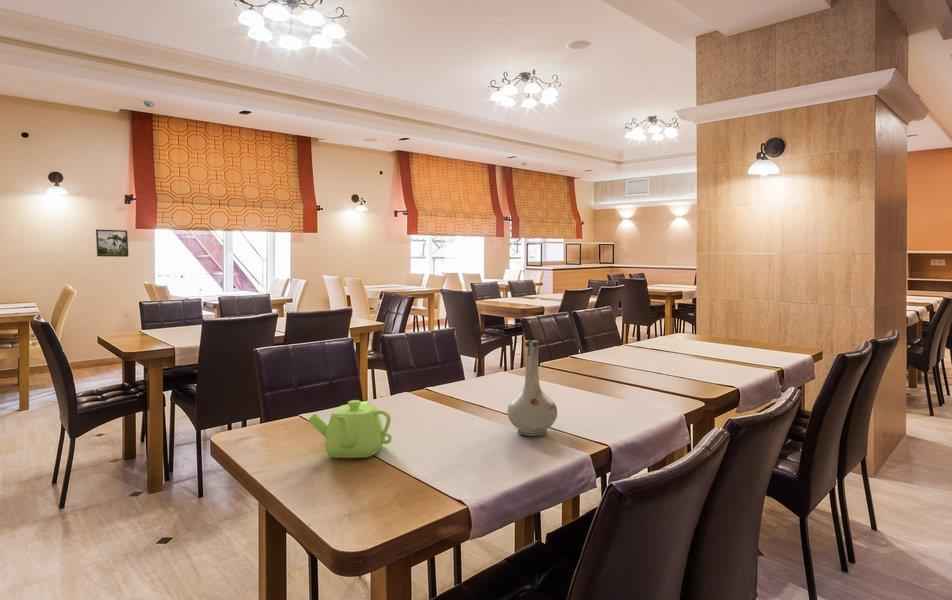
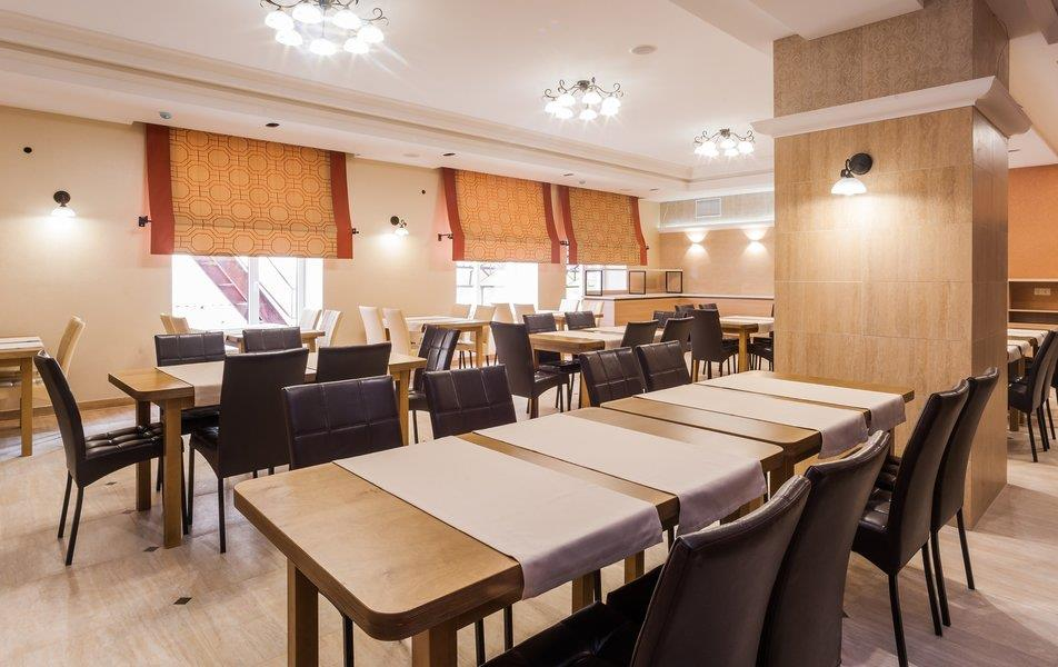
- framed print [95,228,129,258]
- teapot [307,399,393,459]
- vase [506,339,558,437]
